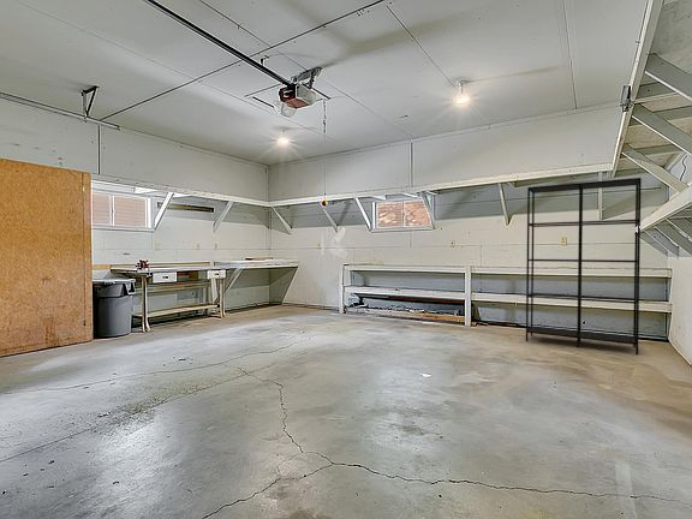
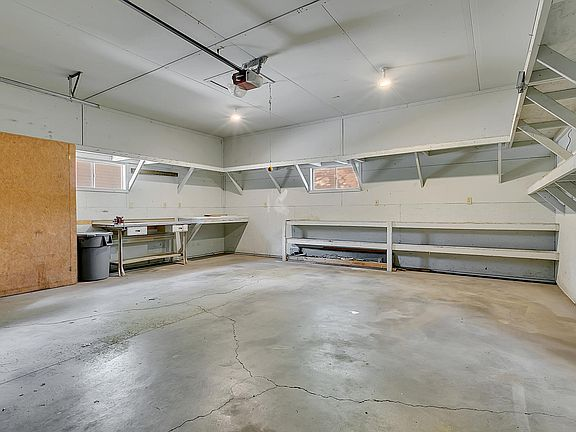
- shelving unit [525,177,643,356]
